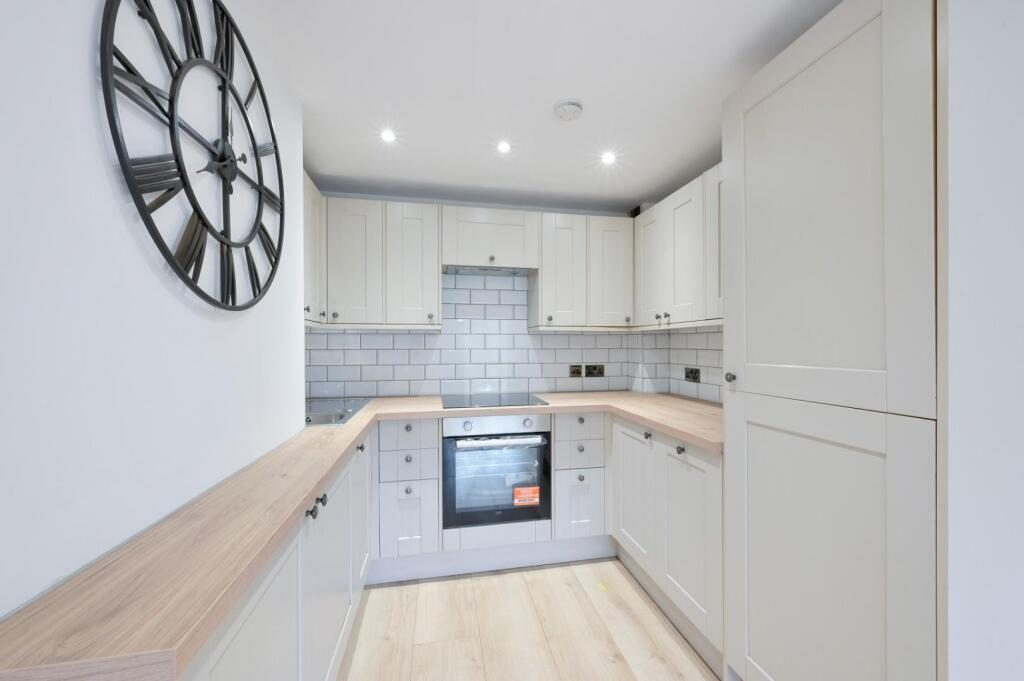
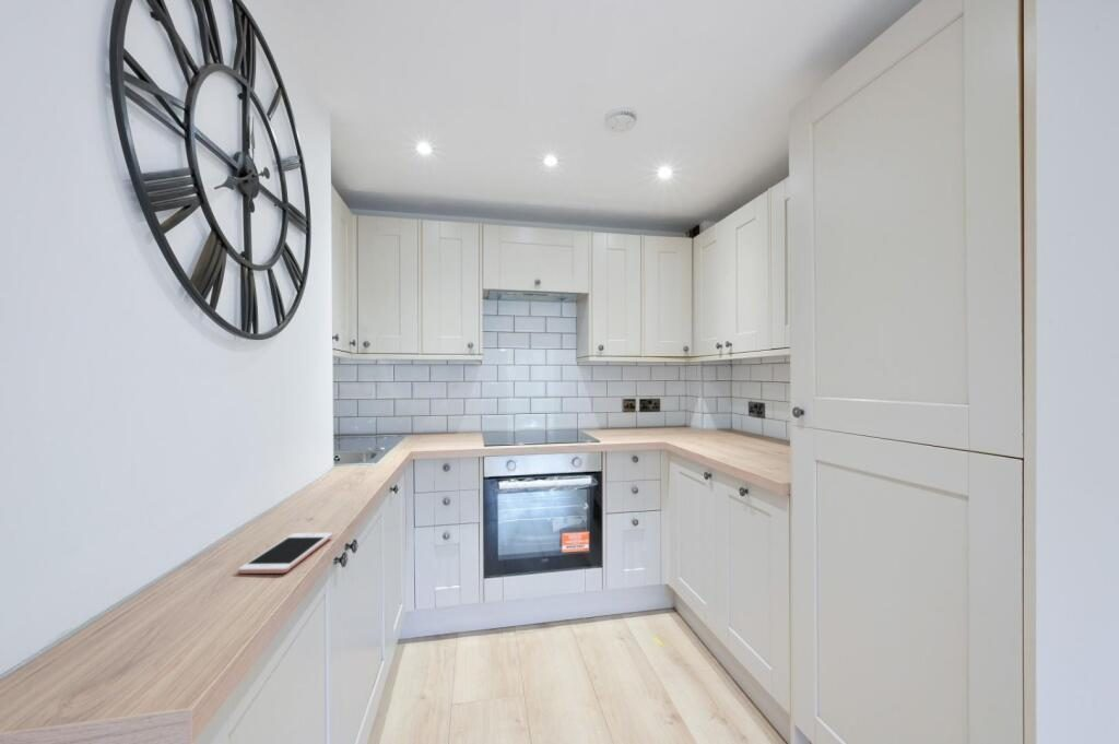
+ cell phone [237,532,333,575]
